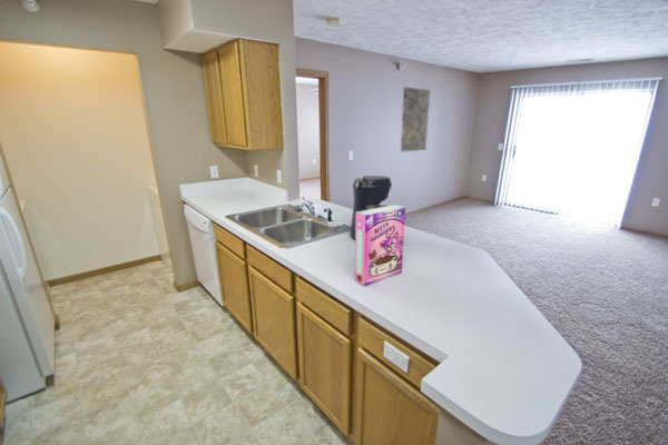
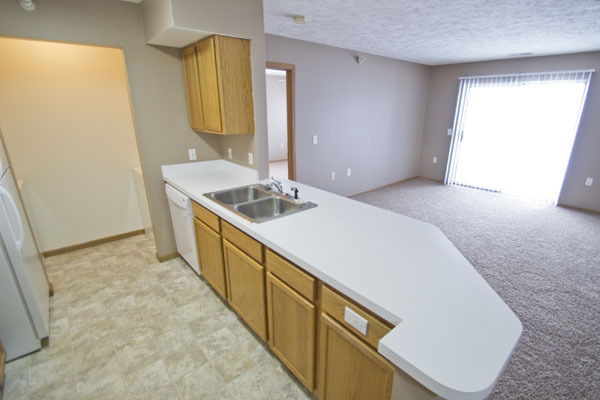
- cereal box [354,204,406,287]
- coffee maker [348,175,393,240]
- wall art [400,86,431,152]
